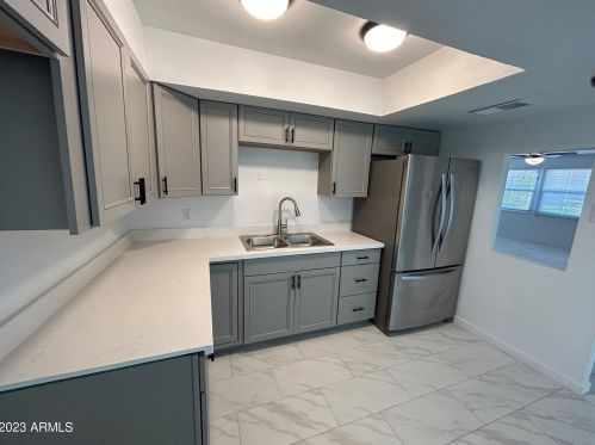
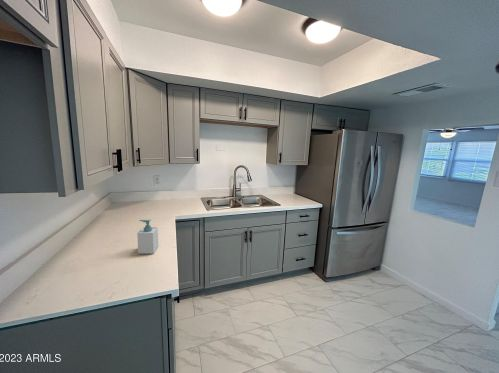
+ soap bottle [136,219,159,255]
